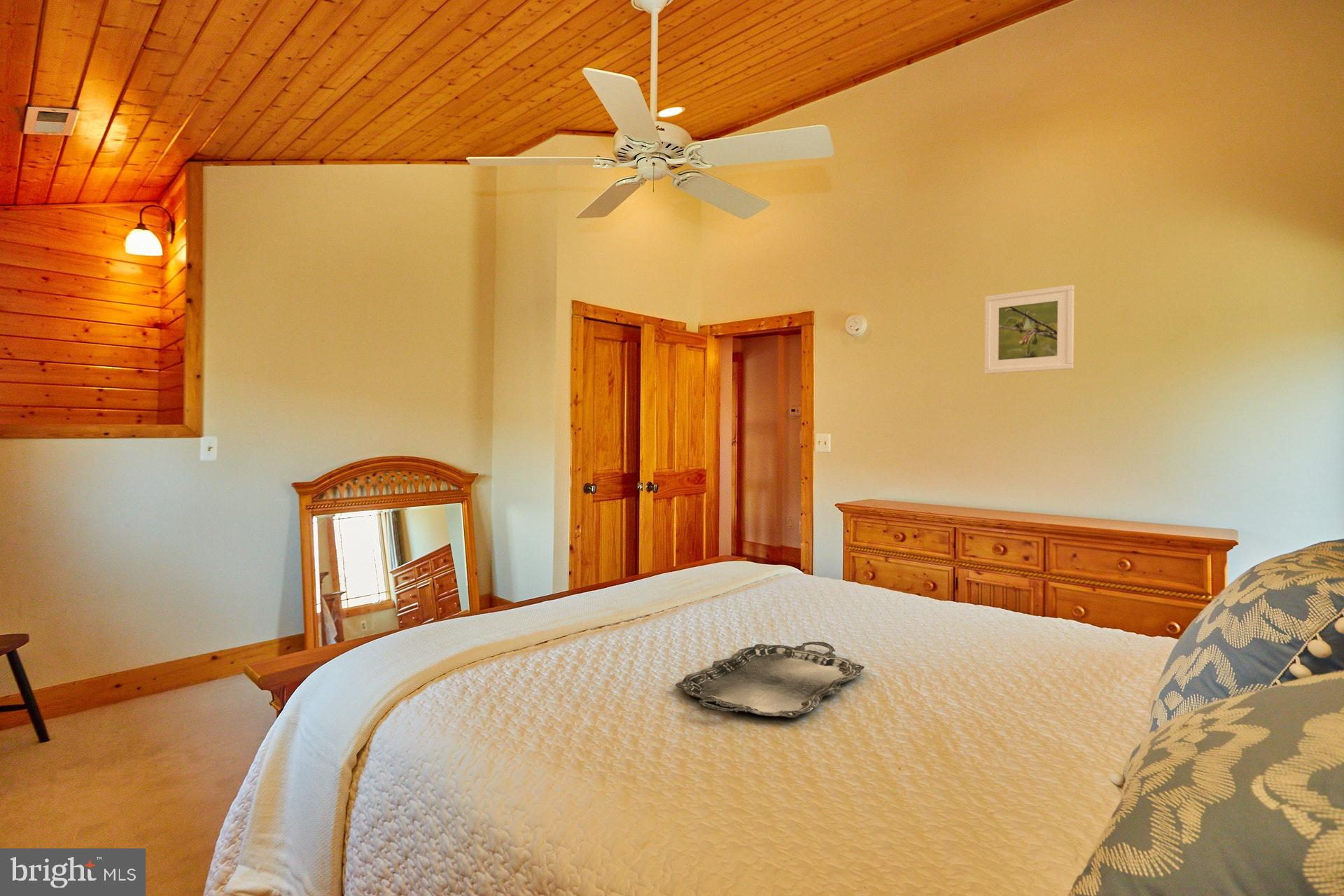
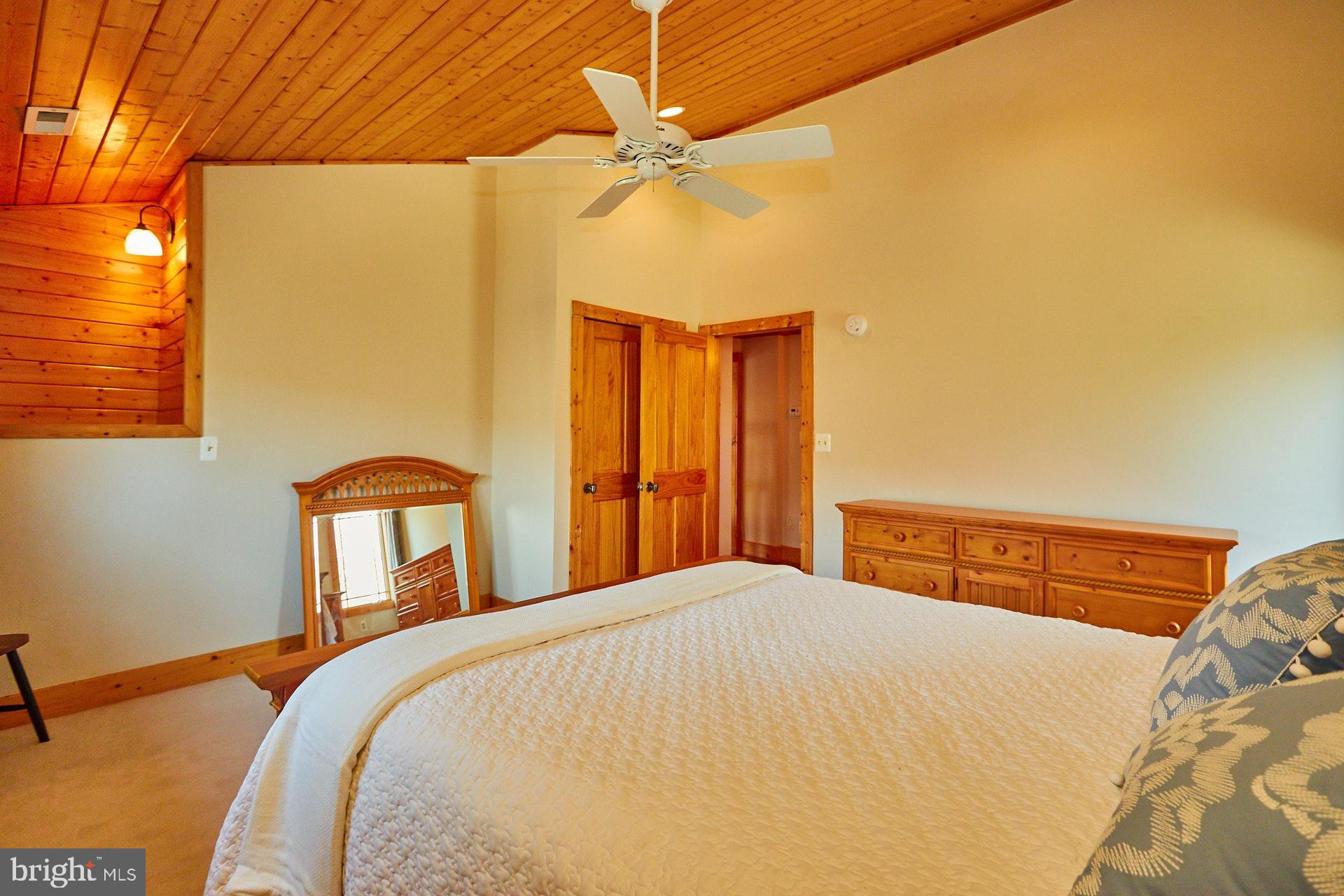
- serving tray [675,641,865,718]
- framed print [984,284,1075,374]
